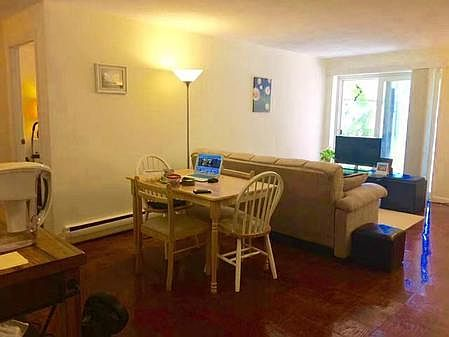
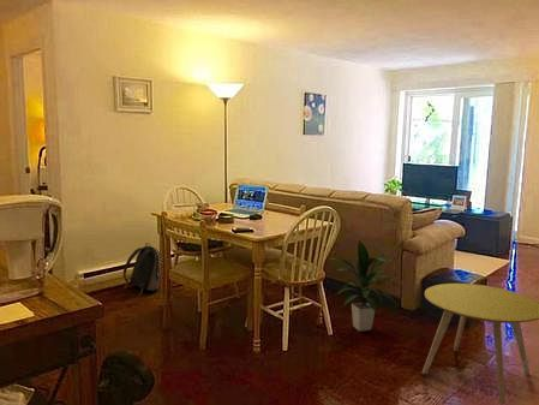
+ backpack [122,242,161,296]
+ side table [421,282,539,405]
+ indoor plant [330,238,400,333]
